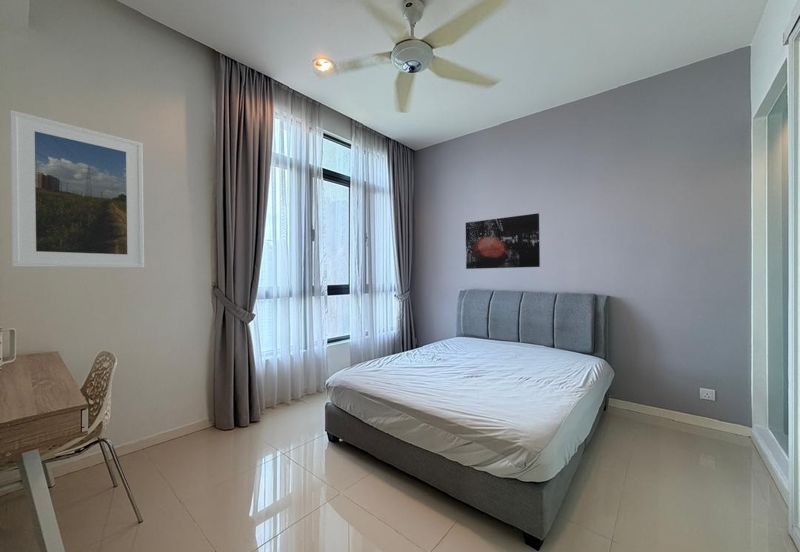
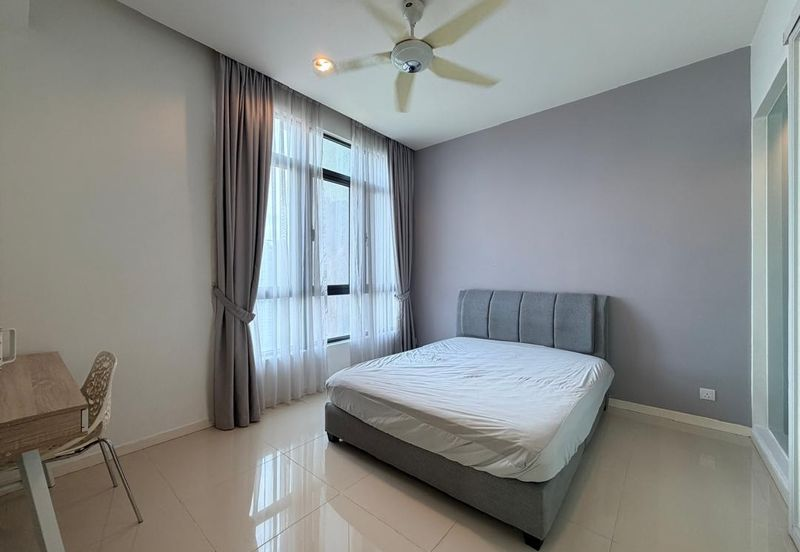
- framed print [9,109,145,269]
- wall art [465,212,541,270]
